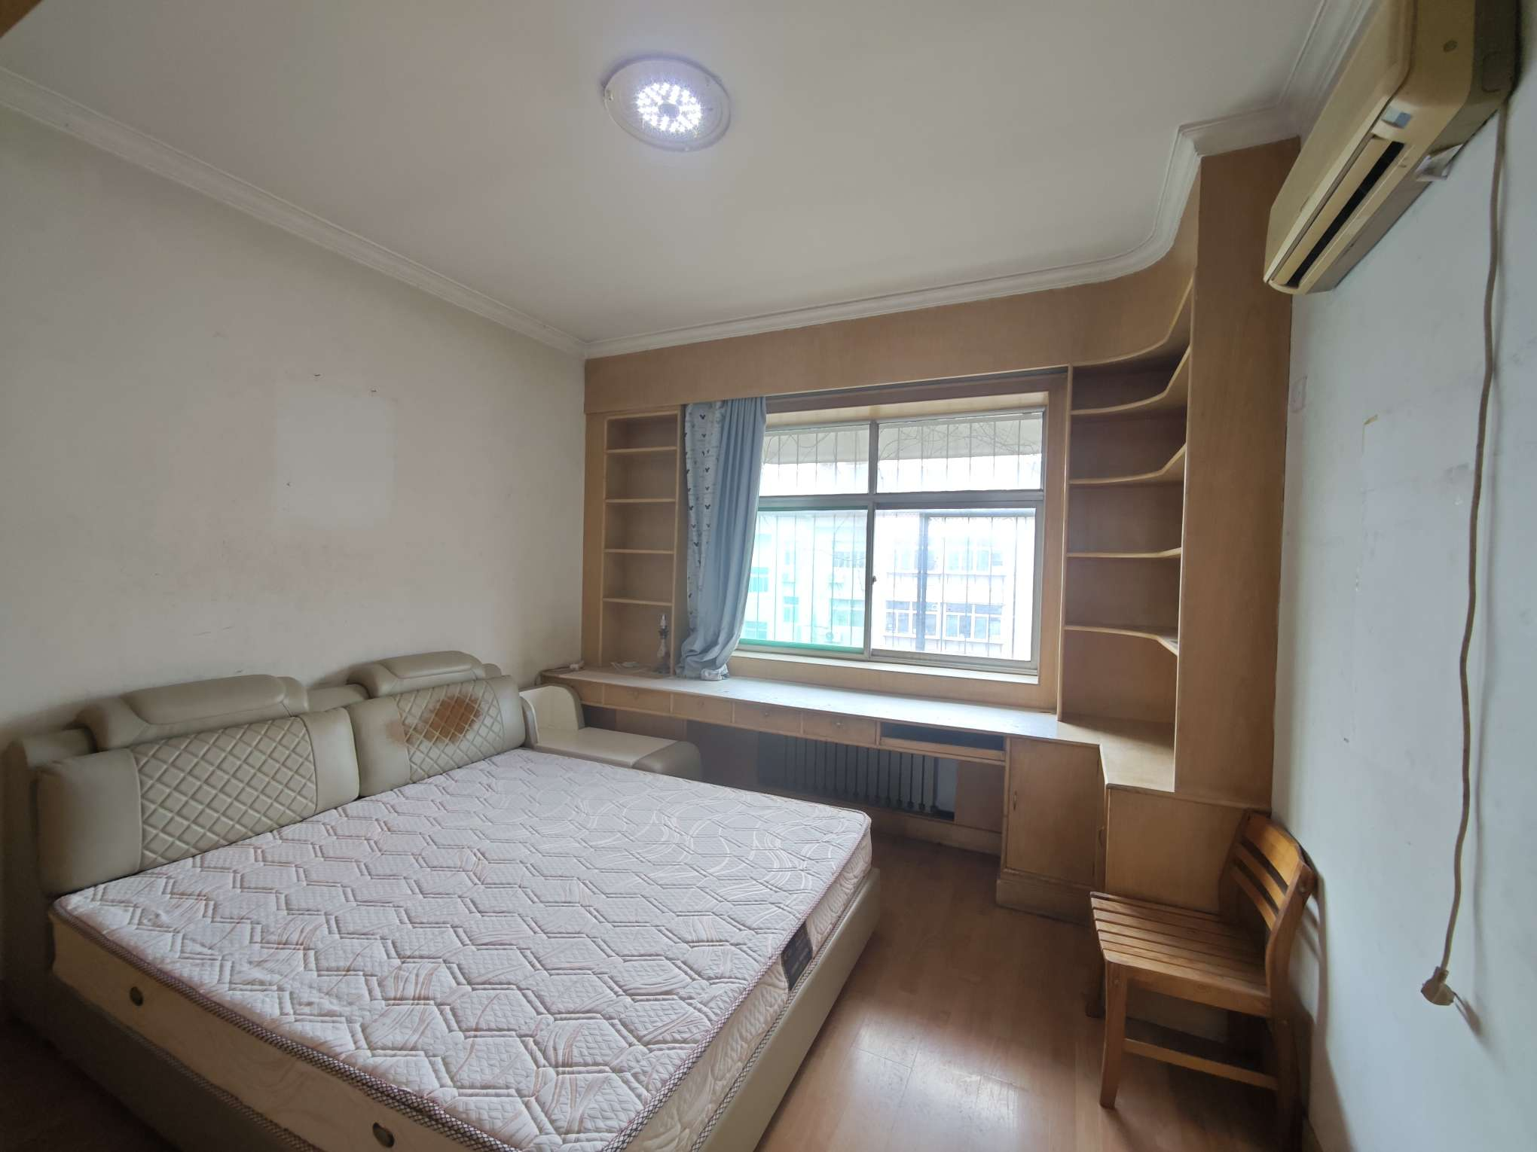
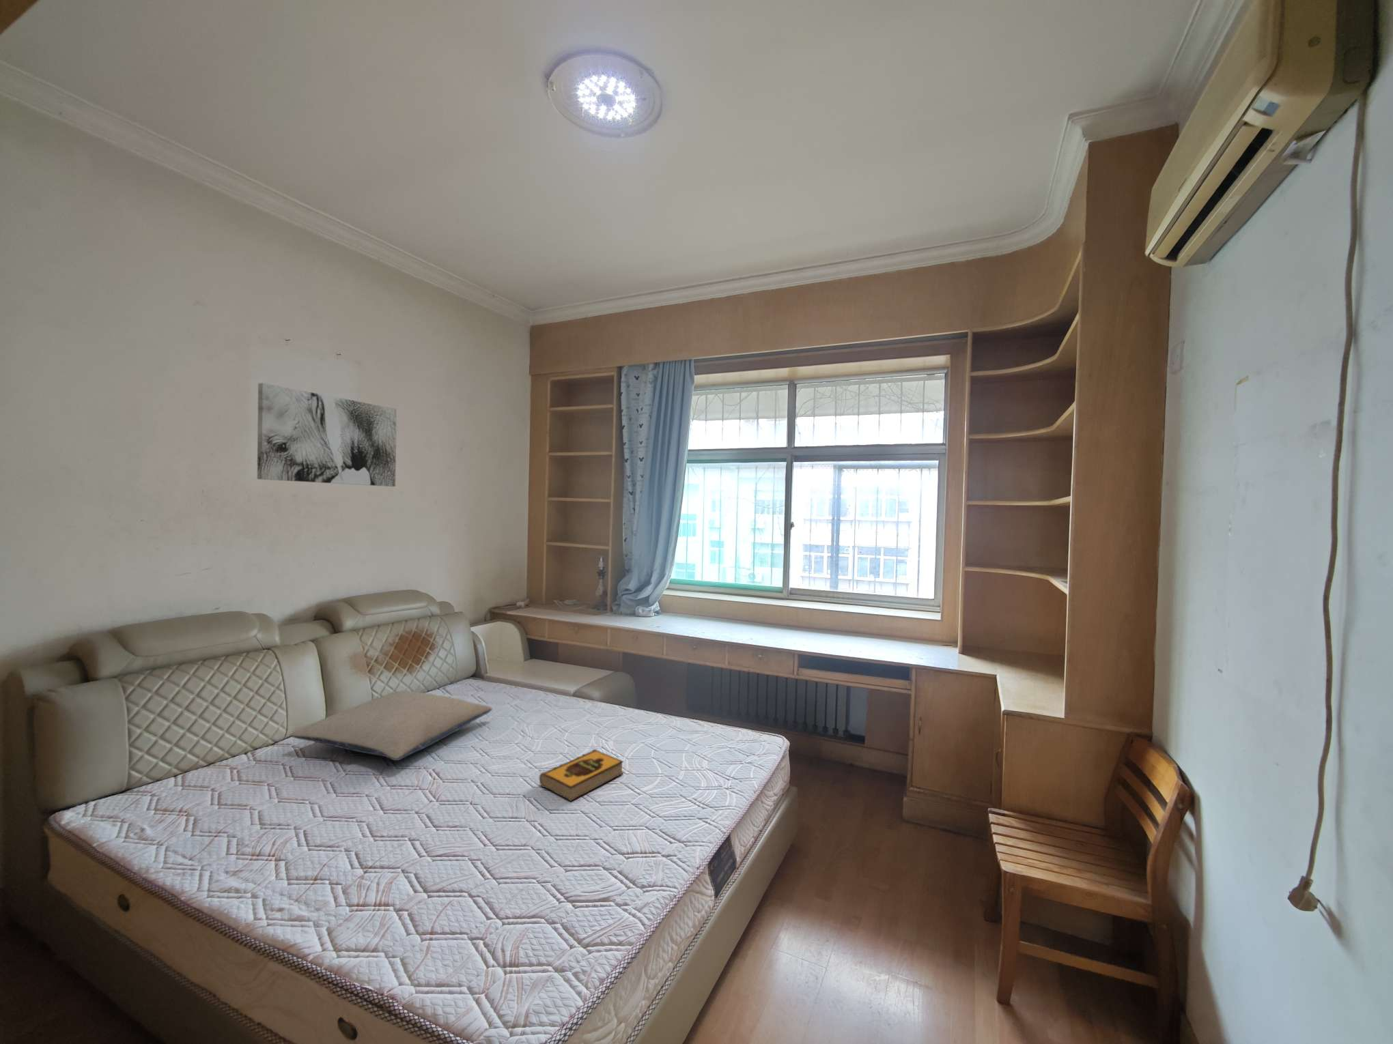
+ wall art [257,382,397,487]
+ pillow [291,691,492,761]
+ hardback book [539,749,624,802]
